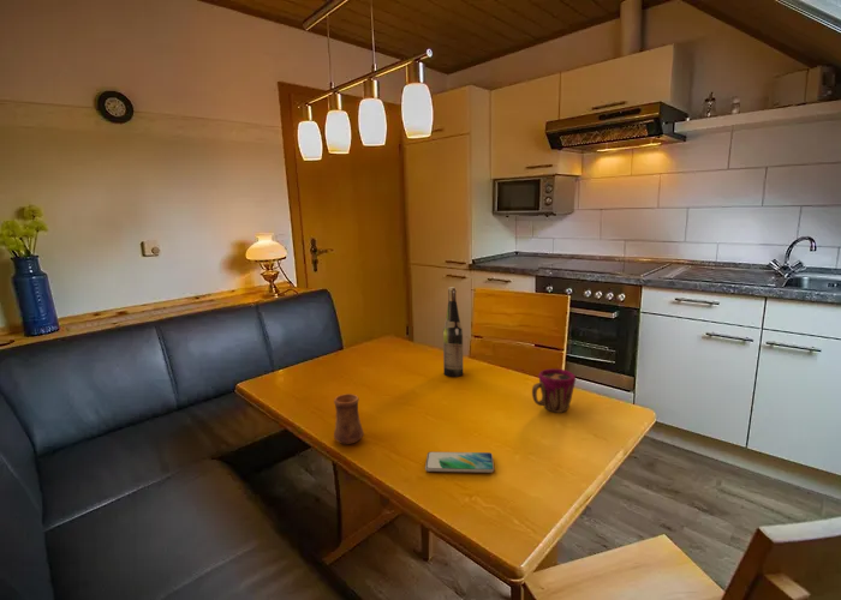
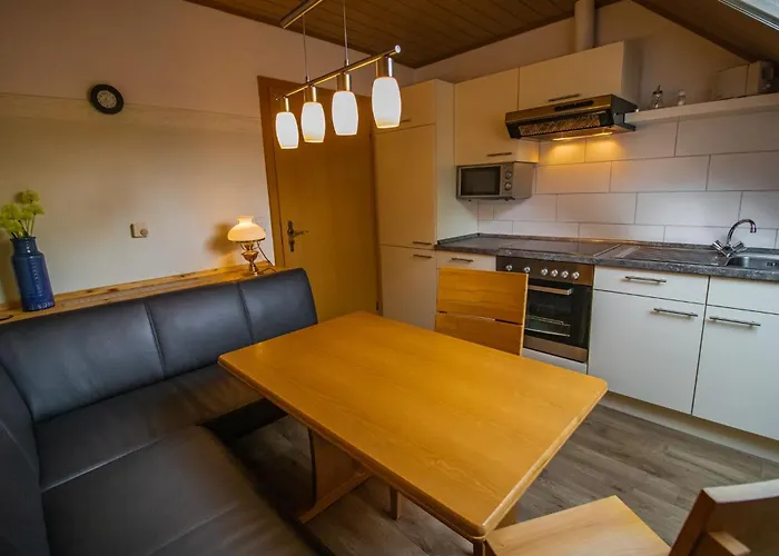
- smartphone [424,451,495,474]
- cup [531,367,577,414]
- cup [333,392,365,445]
- wine bottle [442,286,464,378]
